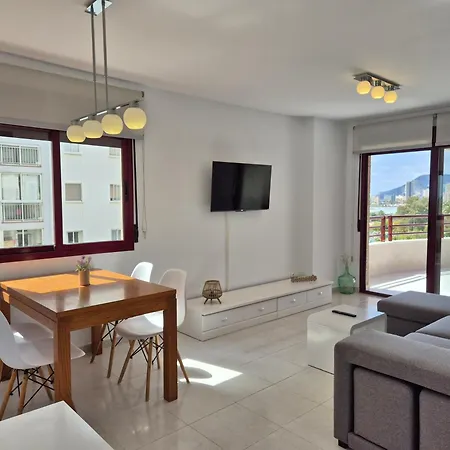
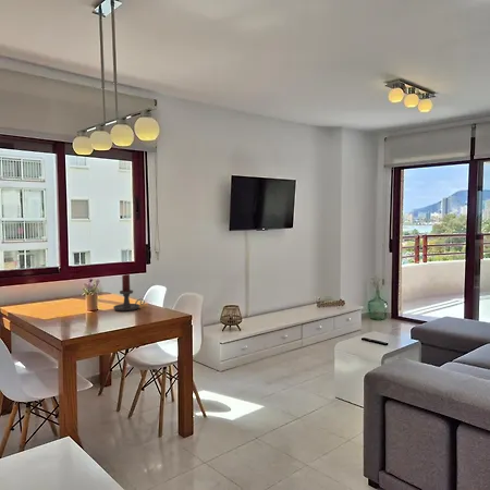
+ candle holder [112,273,146,313]
